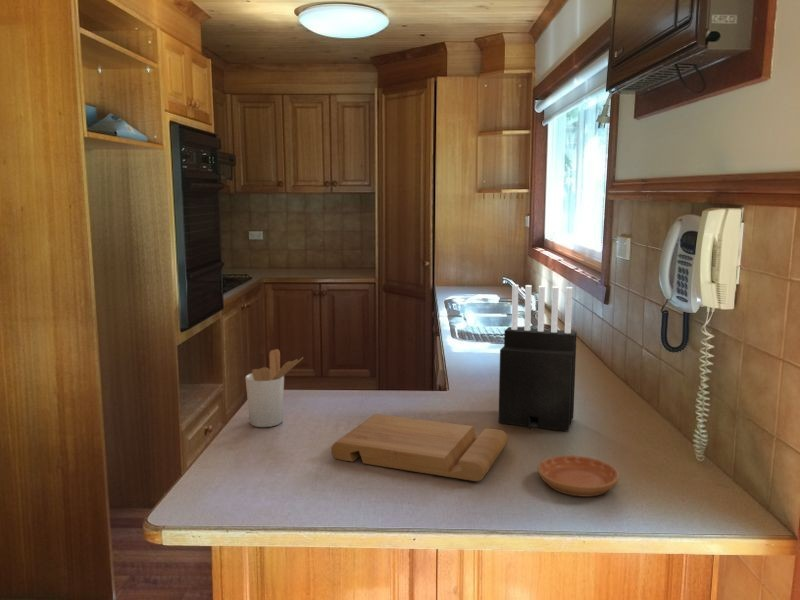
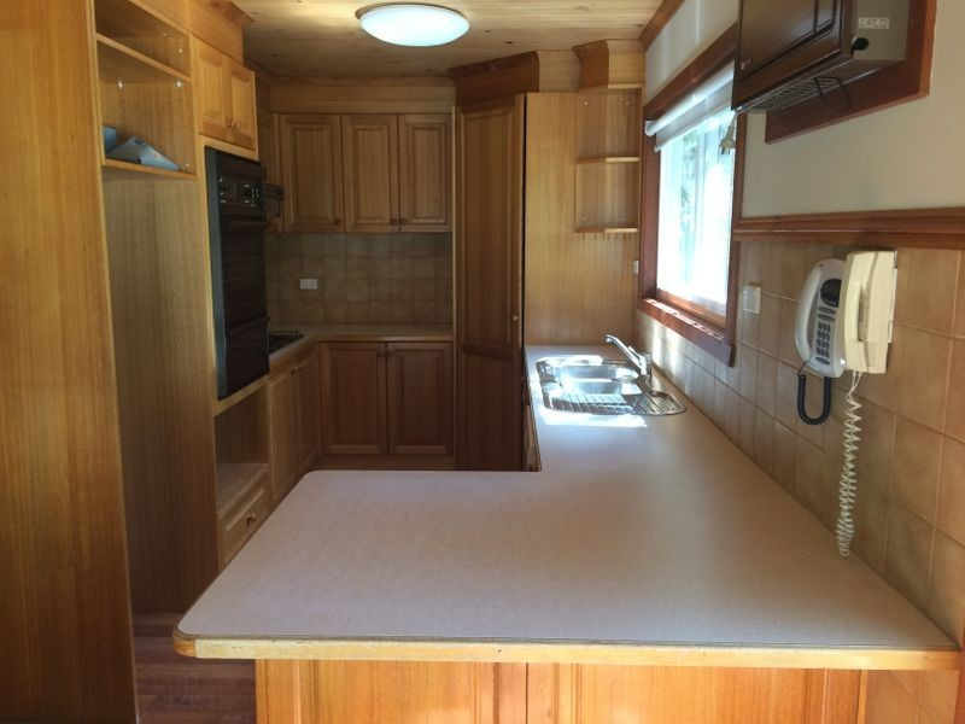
- utensil holder [244,348,305,428]
- cutting board [330,413,509,482]
- saucer [537,455,620,498]
- knife block [497,284,578,432]
